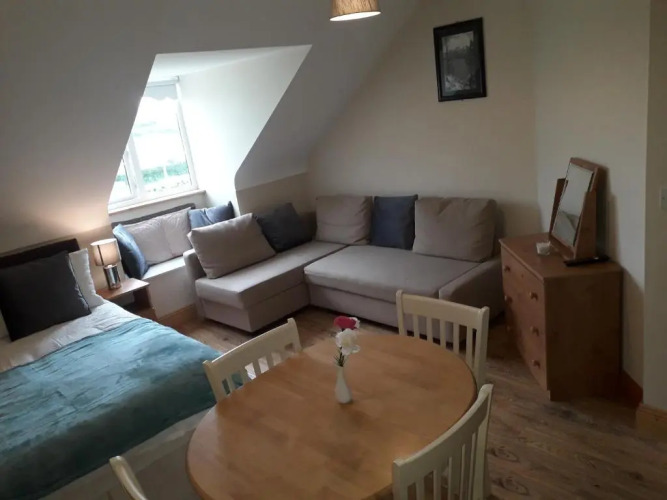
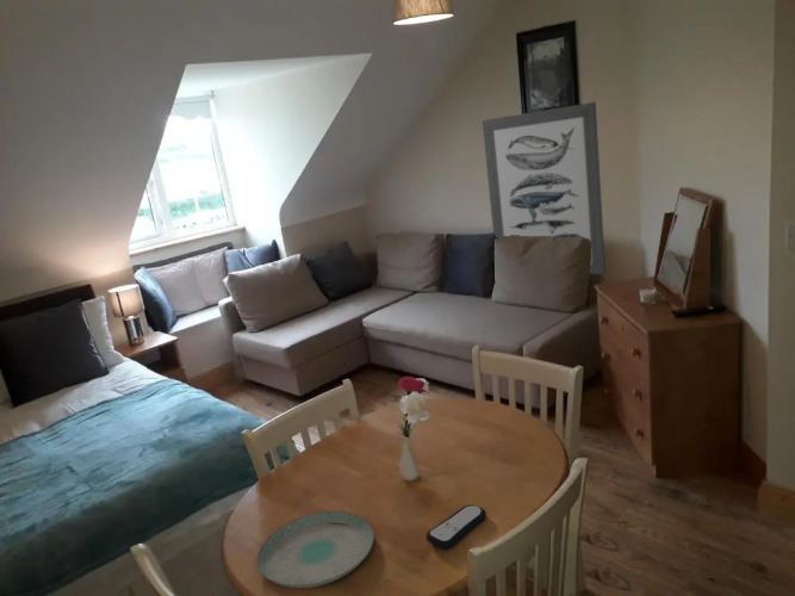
+ plate [255,509,375,589]
+ wall art [482,101,607,275]
+ remote control [426,504,486,550]
